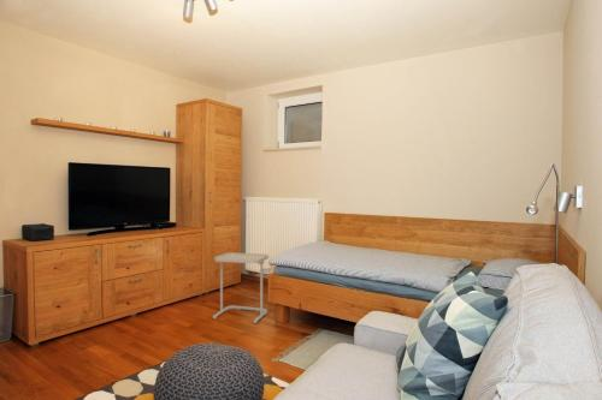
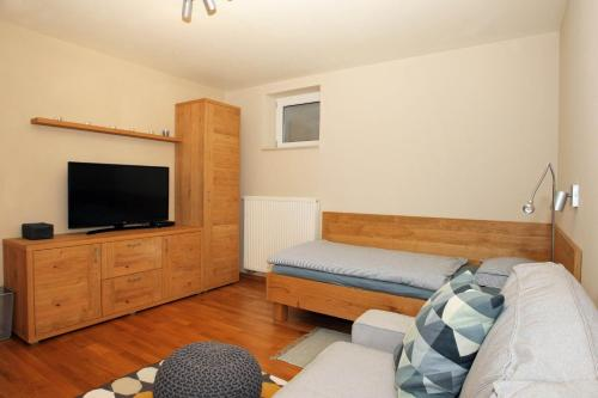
- side table [212,251,272,324]
